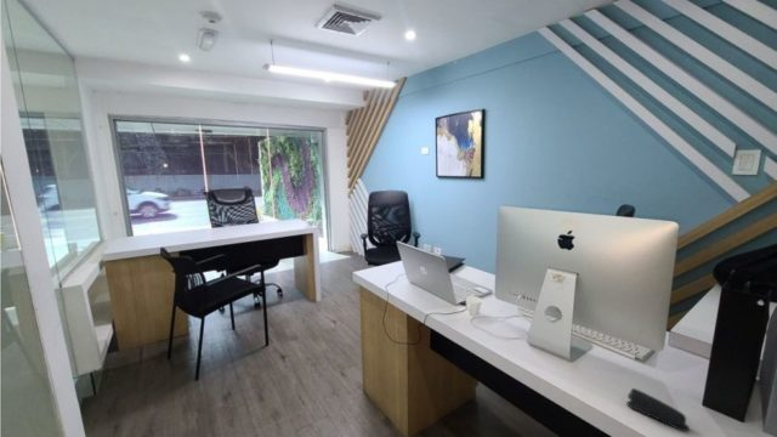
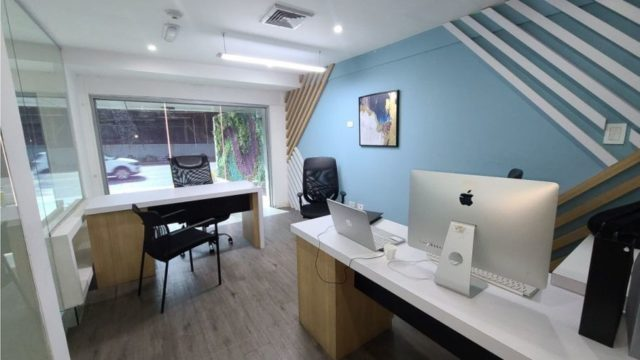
- stapler [625,387,691,433]
